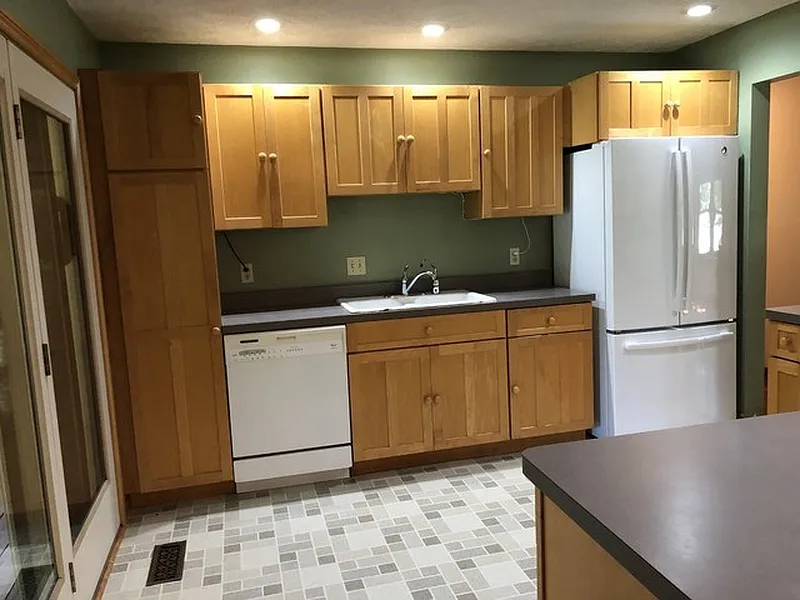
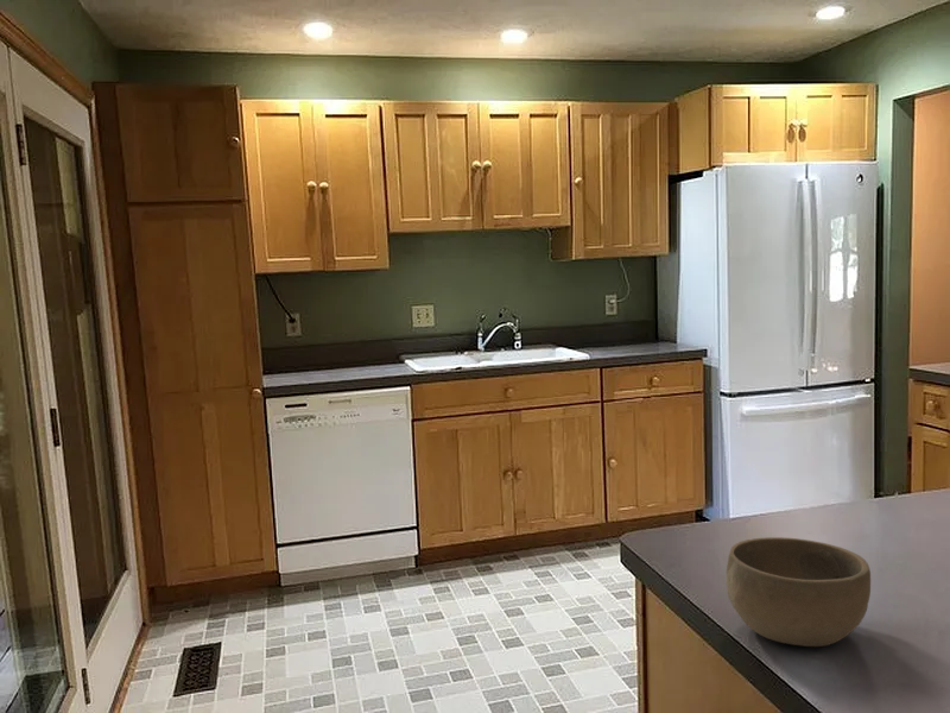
+ bowl [724,536,872,648]
